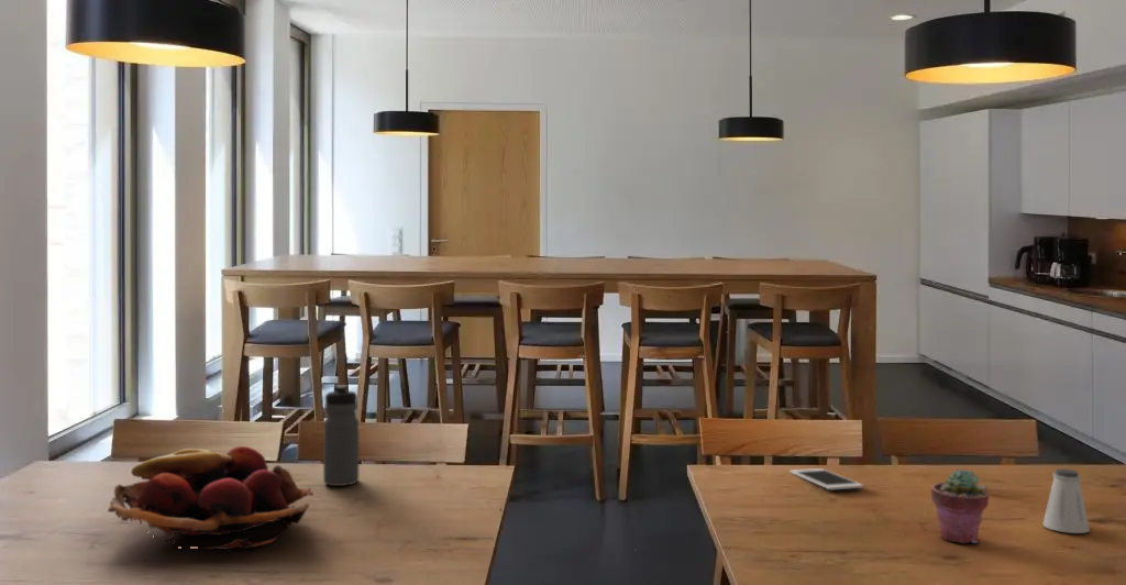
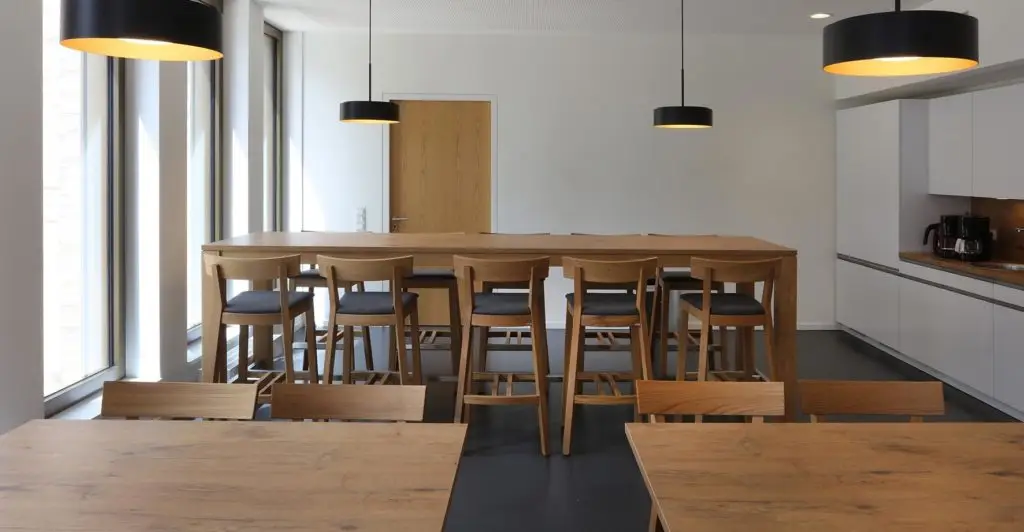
- cell phone [788,467,864,490]
- saltshaker [1042,468,1091,534]
- potted succulent [930,467,990,544]
- water bottle [322,384,360,487]
- fruit basket [107,445,314,550]
